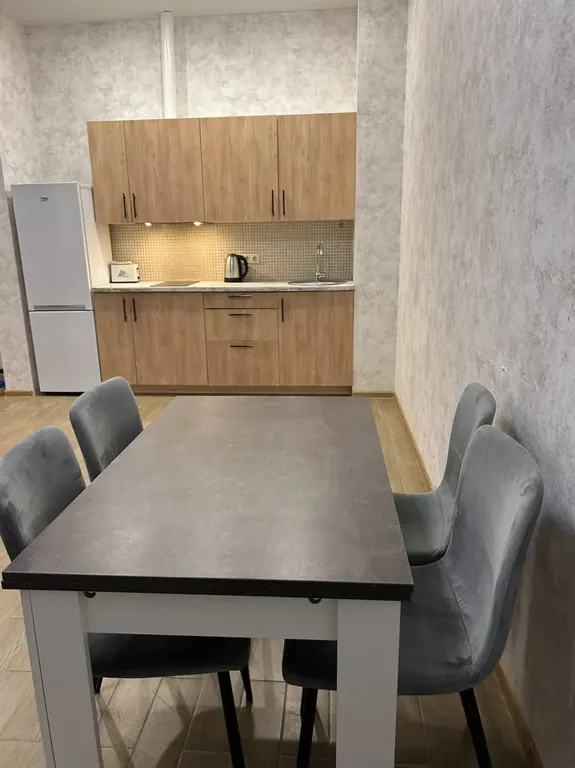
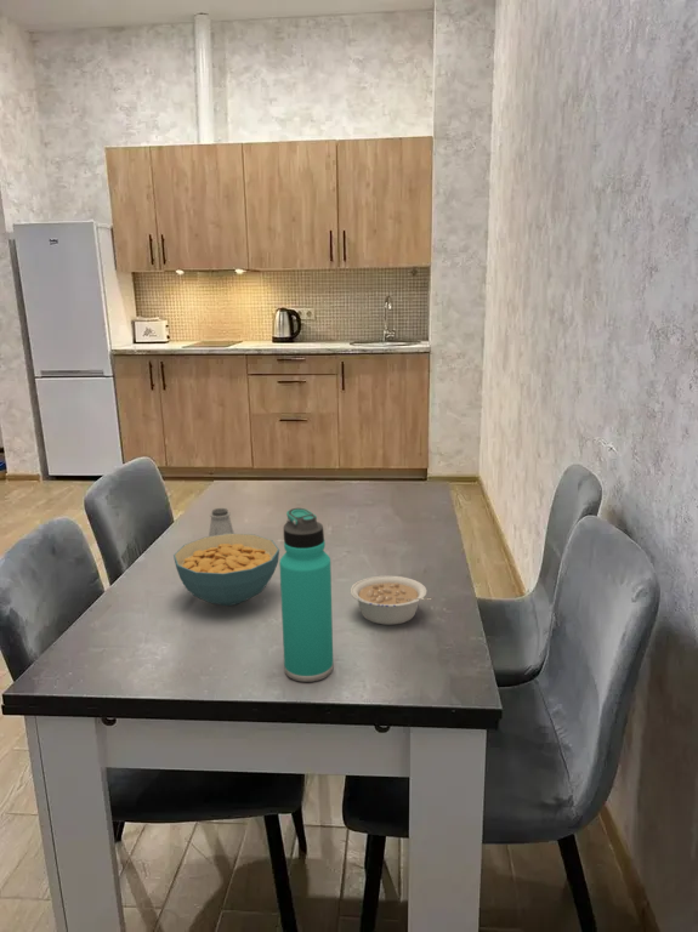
+ cereal bowl [172,533,280,607]
+ saltshaker [208,507,235,536]
+ legume [350,575,436,626]
+ thermos bottle [278,507,334,683]
